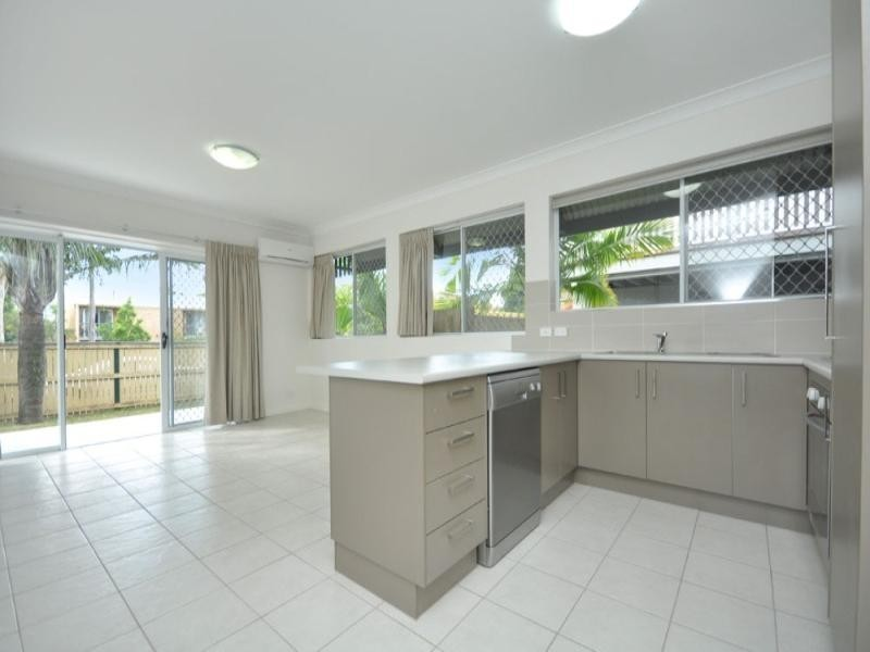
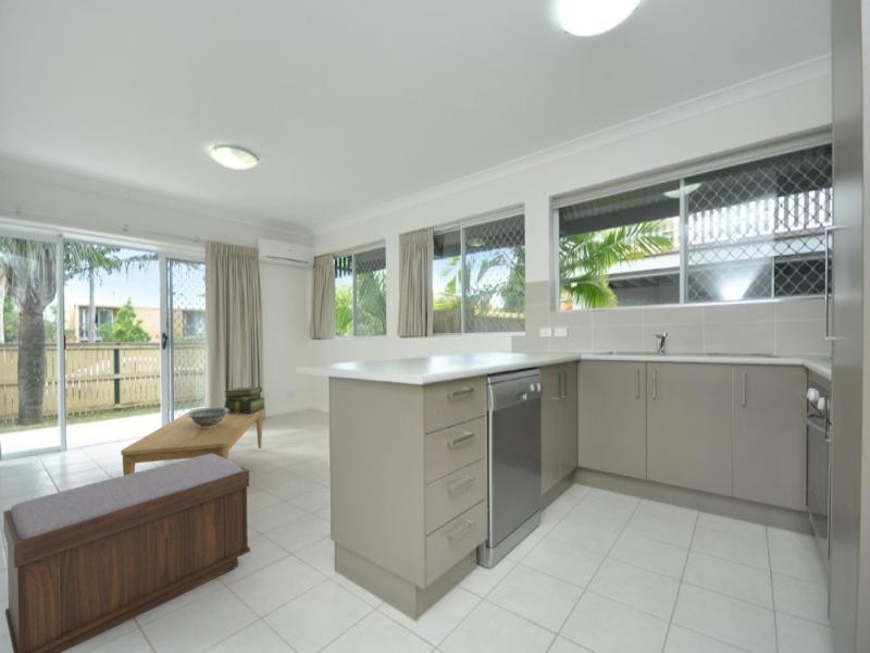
+ stack of books [223,385,266,414]
+ coffee table [120,406,264,476]
+ bench [2,454,251,653]
+ decorative bowl [187,407,229,428]
